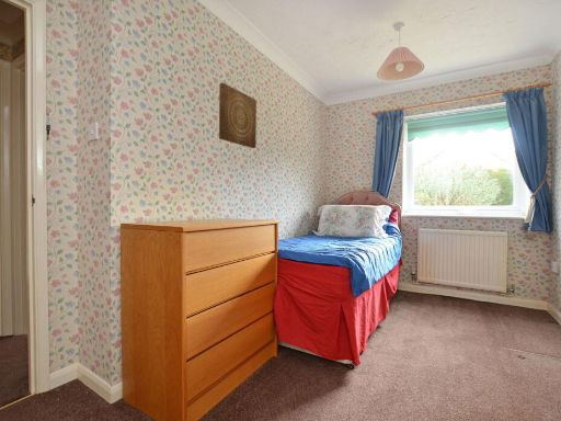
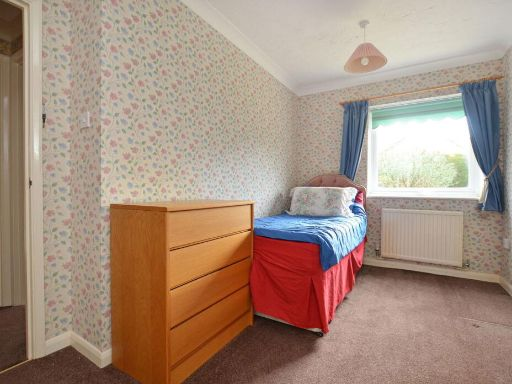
- wall art [218,82,257,149]
